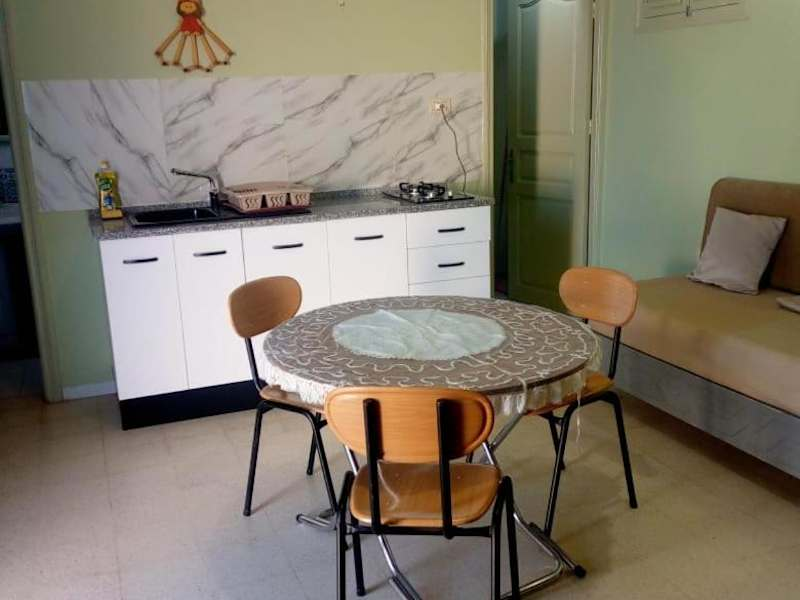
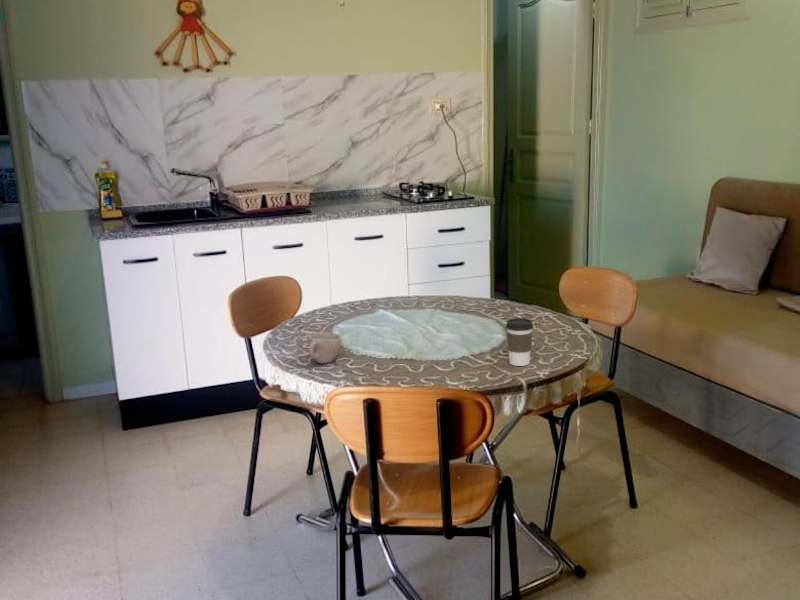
+ coffee cup [505,317,534,367]
+ cup [307,331,343,364]
